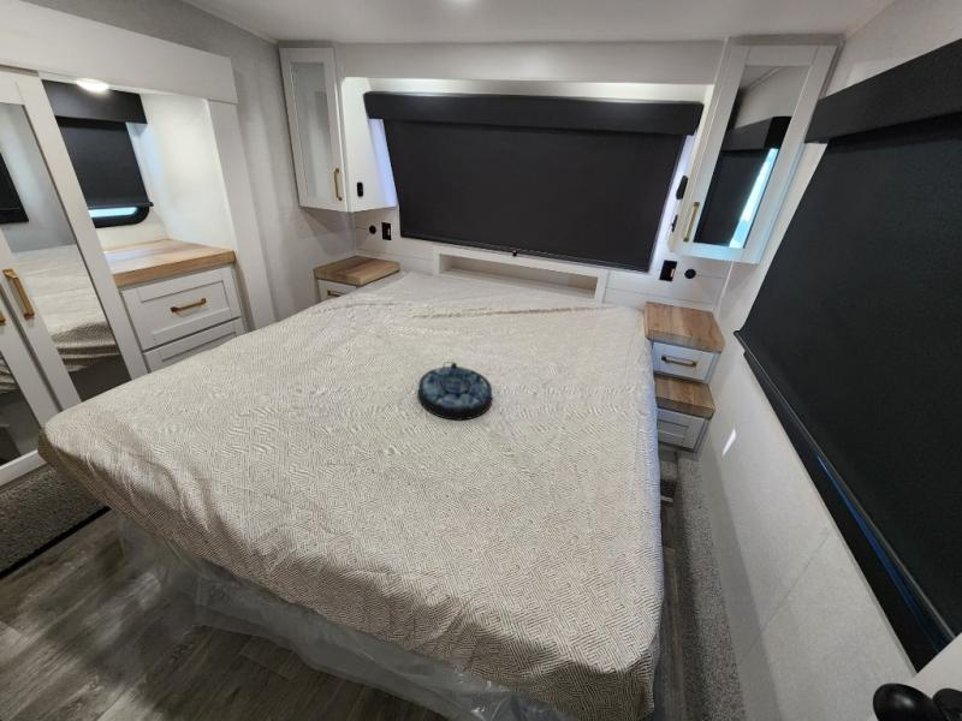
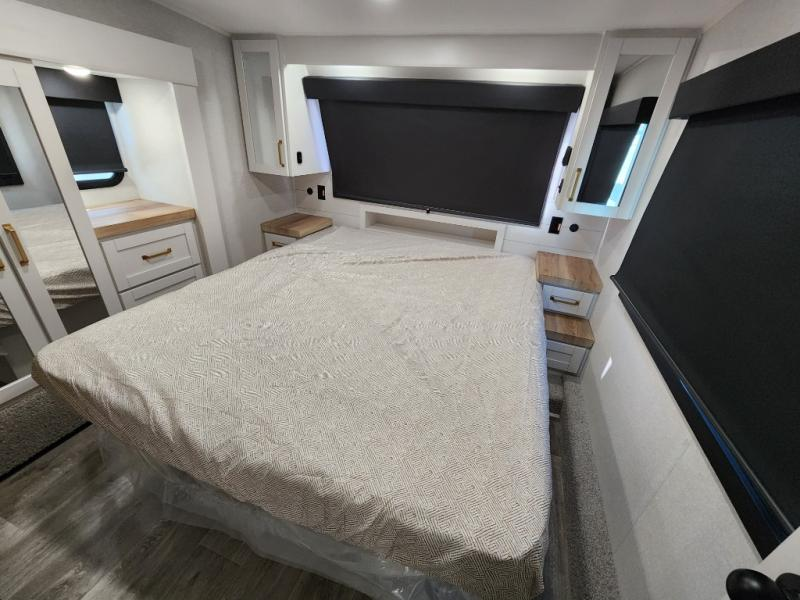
- serving tray [416,360,494,422]
